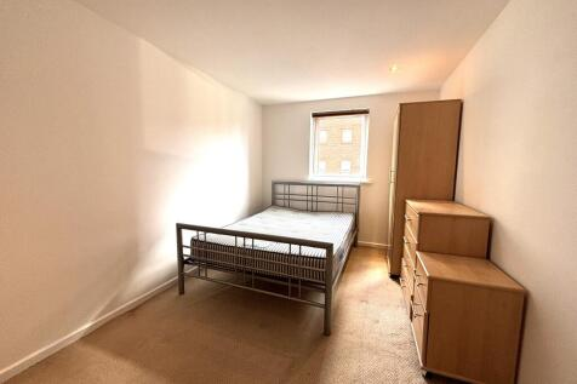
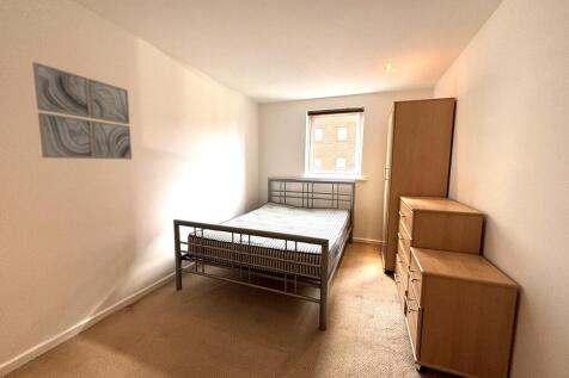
+ wall art [31,61,133,161]
